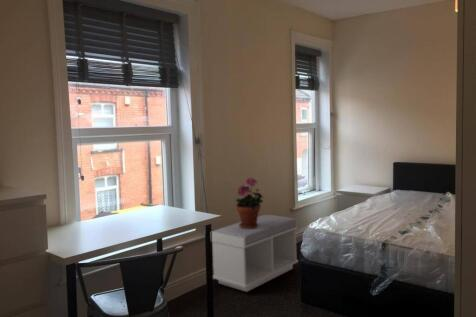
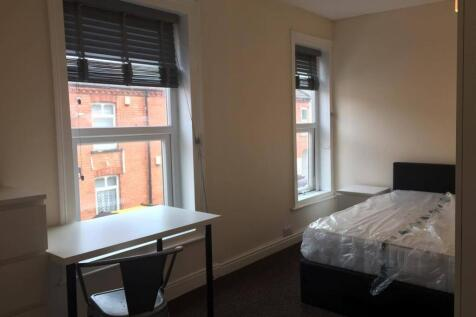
- bench [211,214,299,293]
- potted plant [235,176,264,229]
